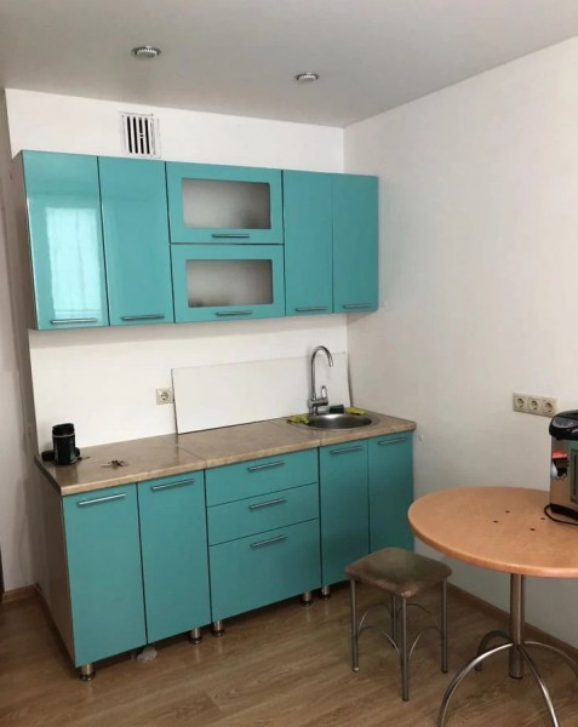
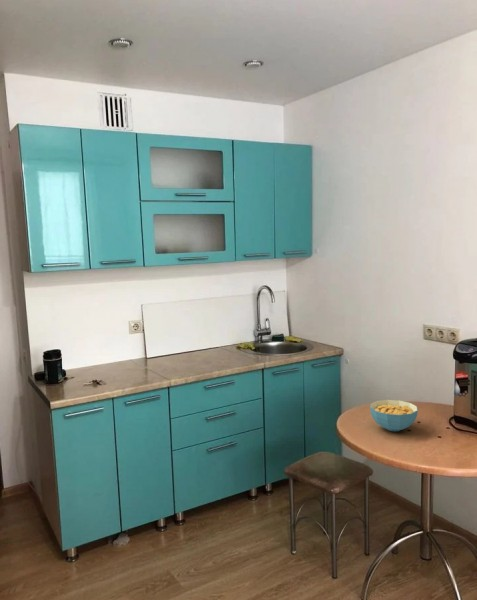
+ cereal bowl [369,399,419,432]
